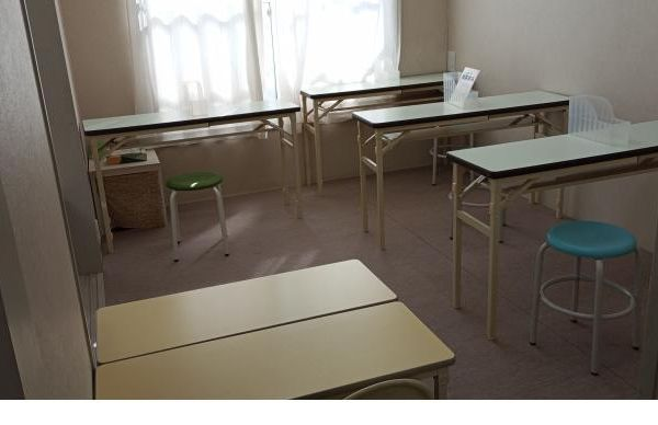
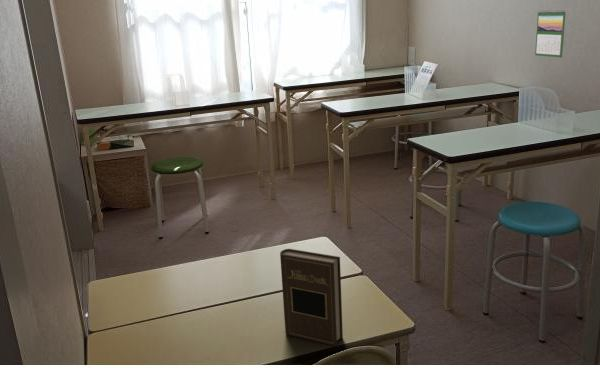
+ calendar [534,9,567,58]
+ book [279,248,344,347]
